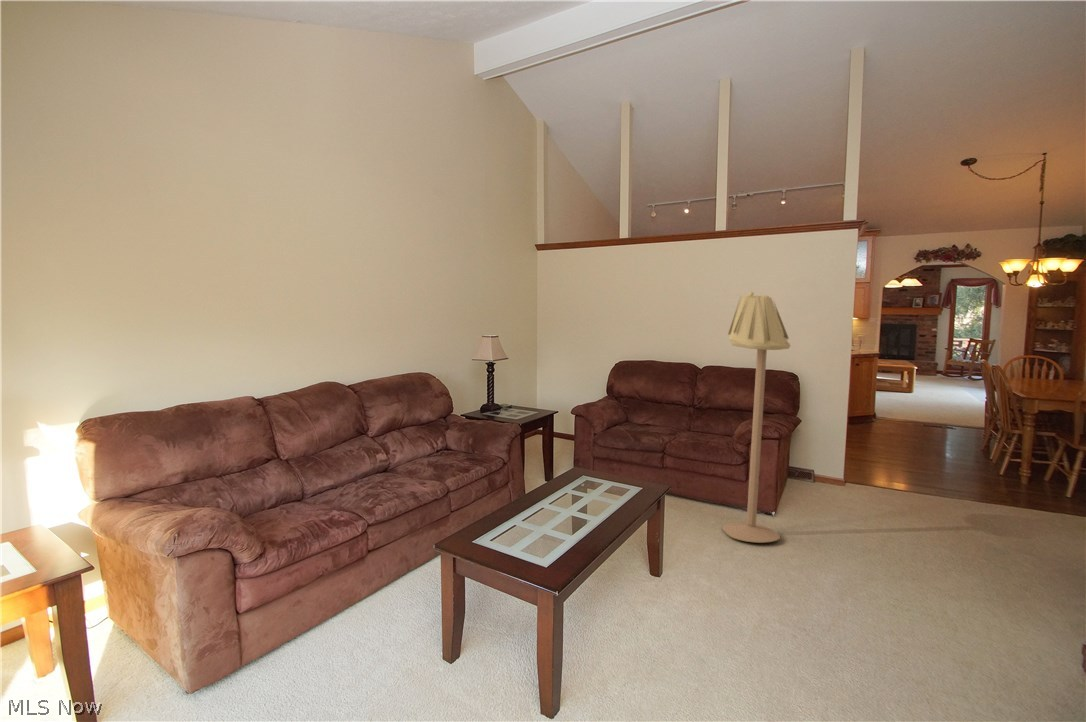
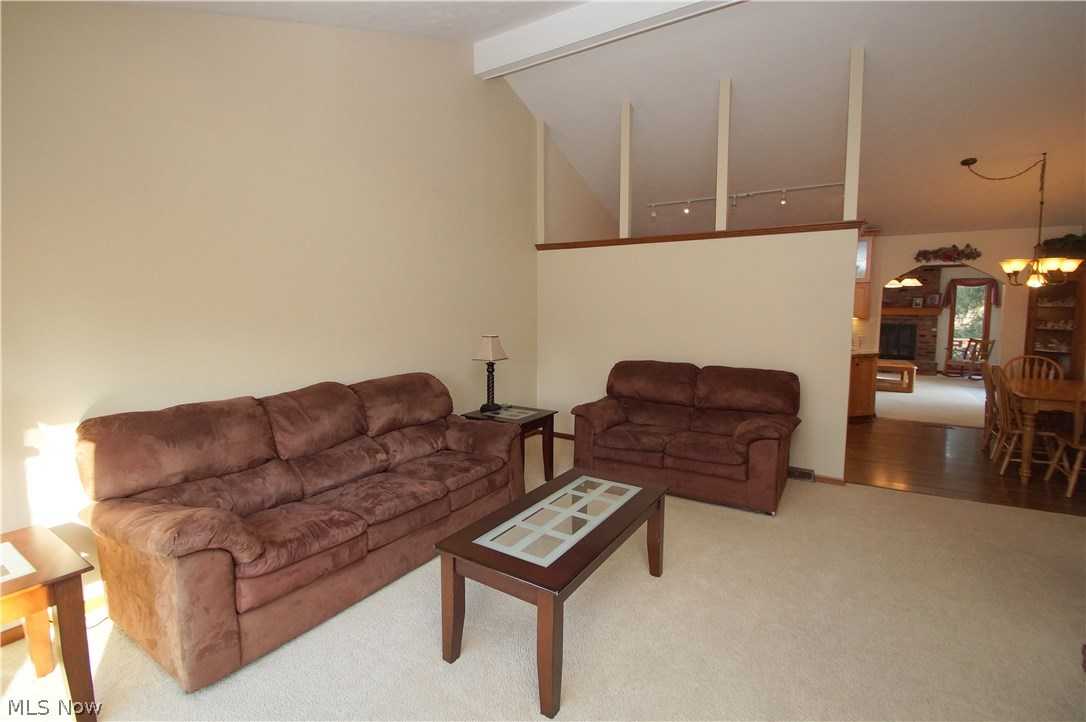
- floor lamp [721,291,791,544]
